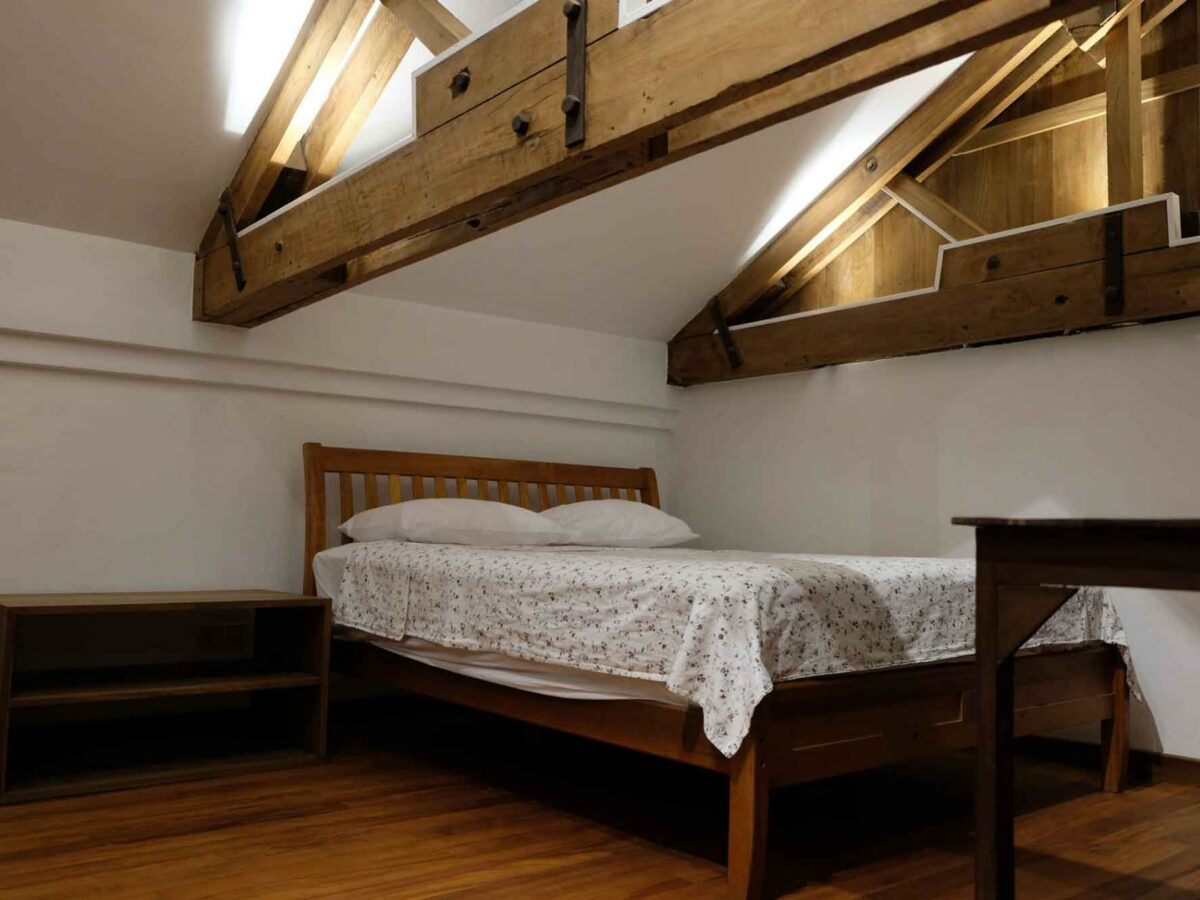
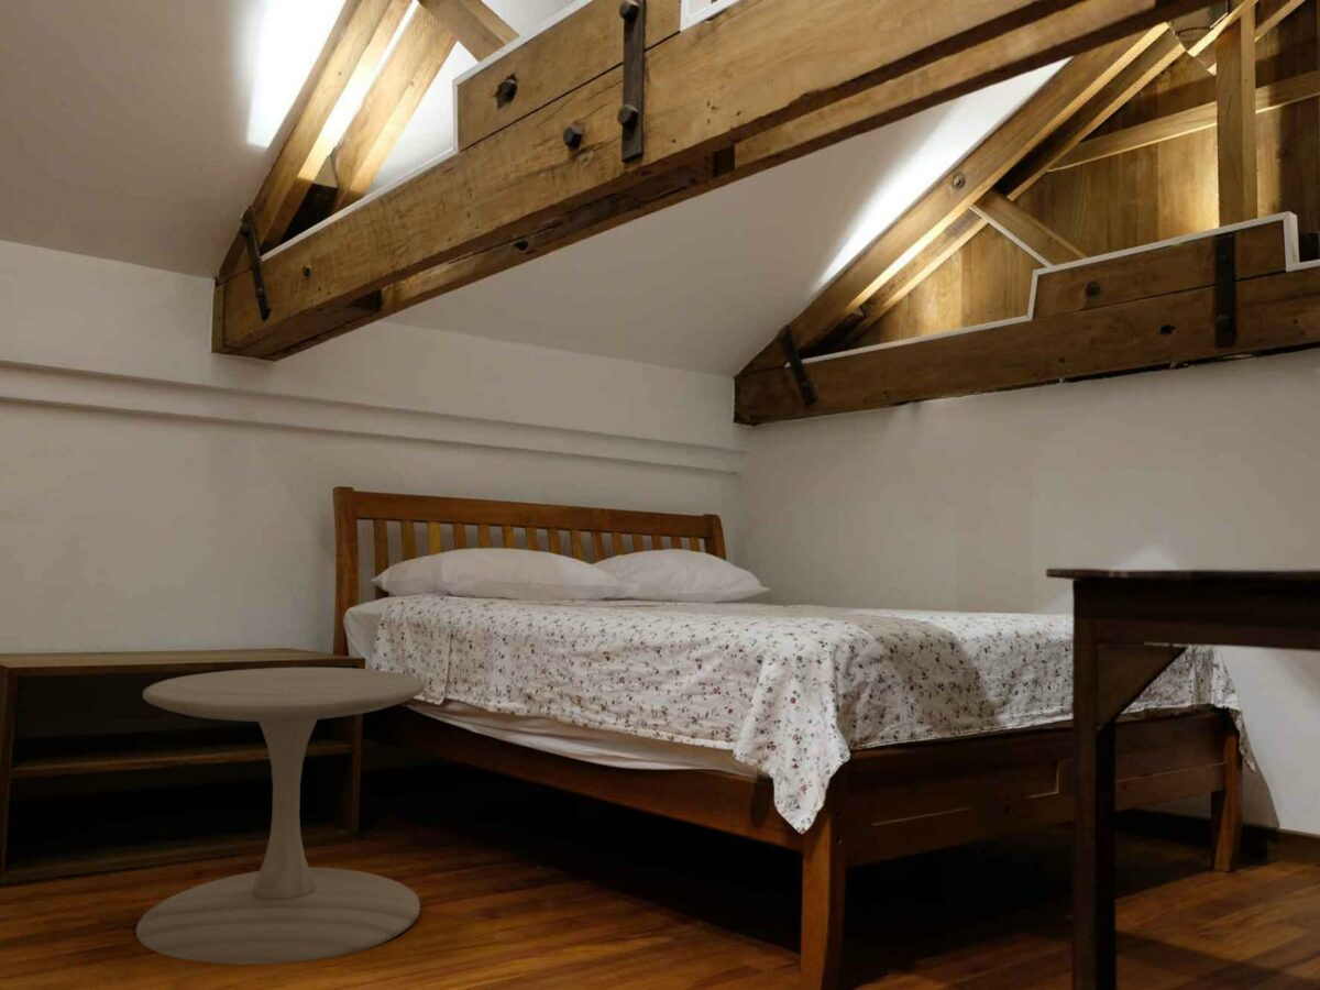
+ side table [135,667,426,966]
